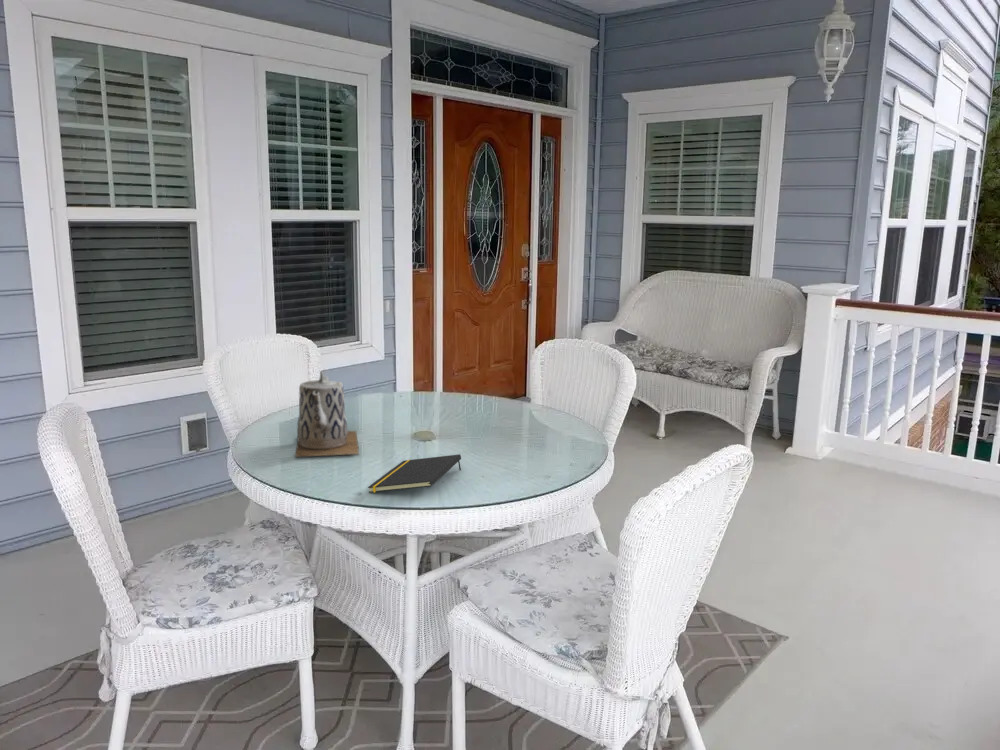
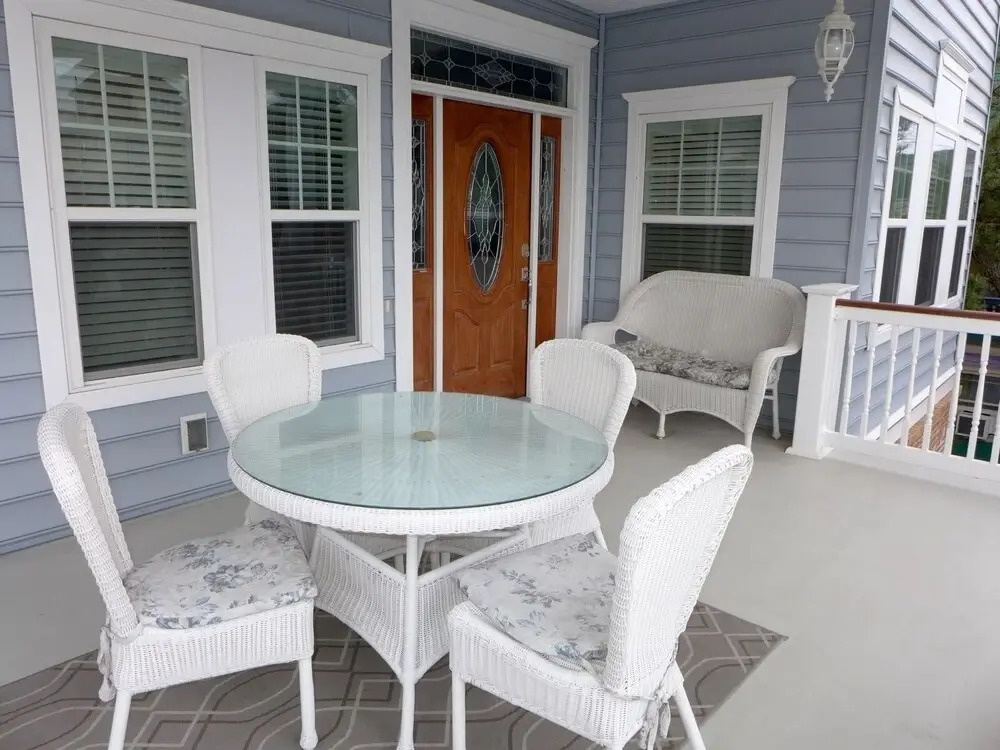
- teapot [294,370,360,458]
- notepad [367,453,462,494]
